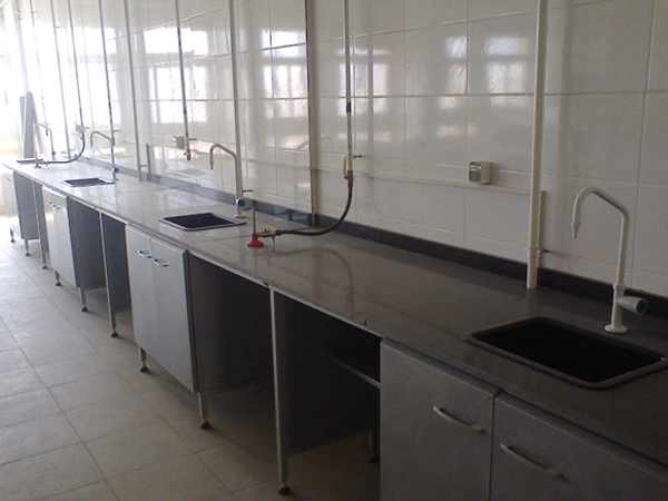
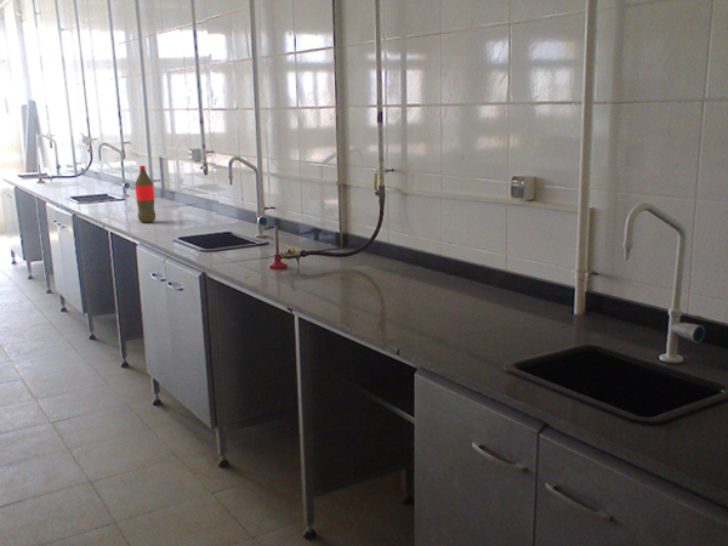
+ bottle [133,165,157,224]
